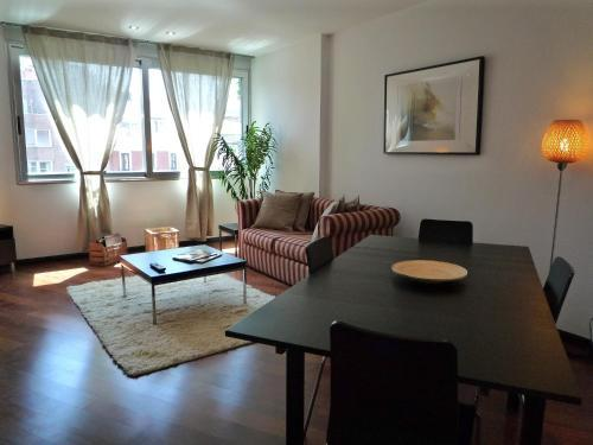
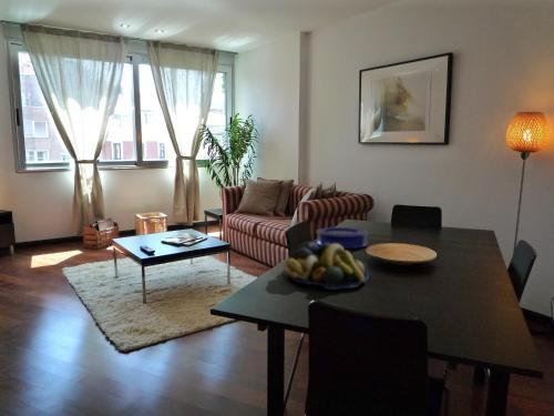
+ fruit bowl [283,241,370,291]
+ plate [315,226,370,250]
